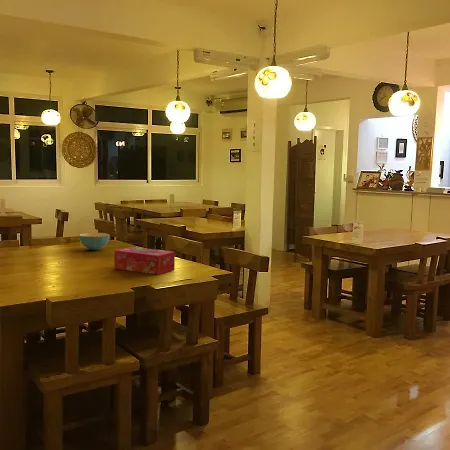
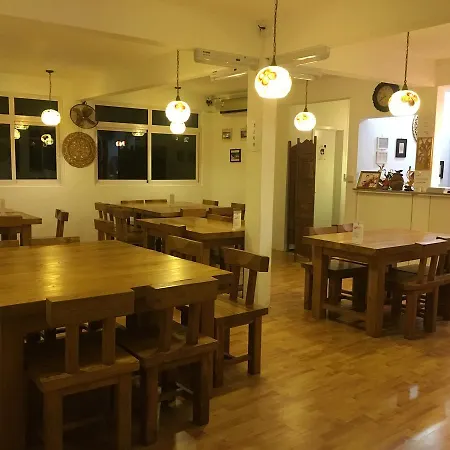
- tissue box [113,246,176,276]
- cereal bowl [78,232,111,251]
